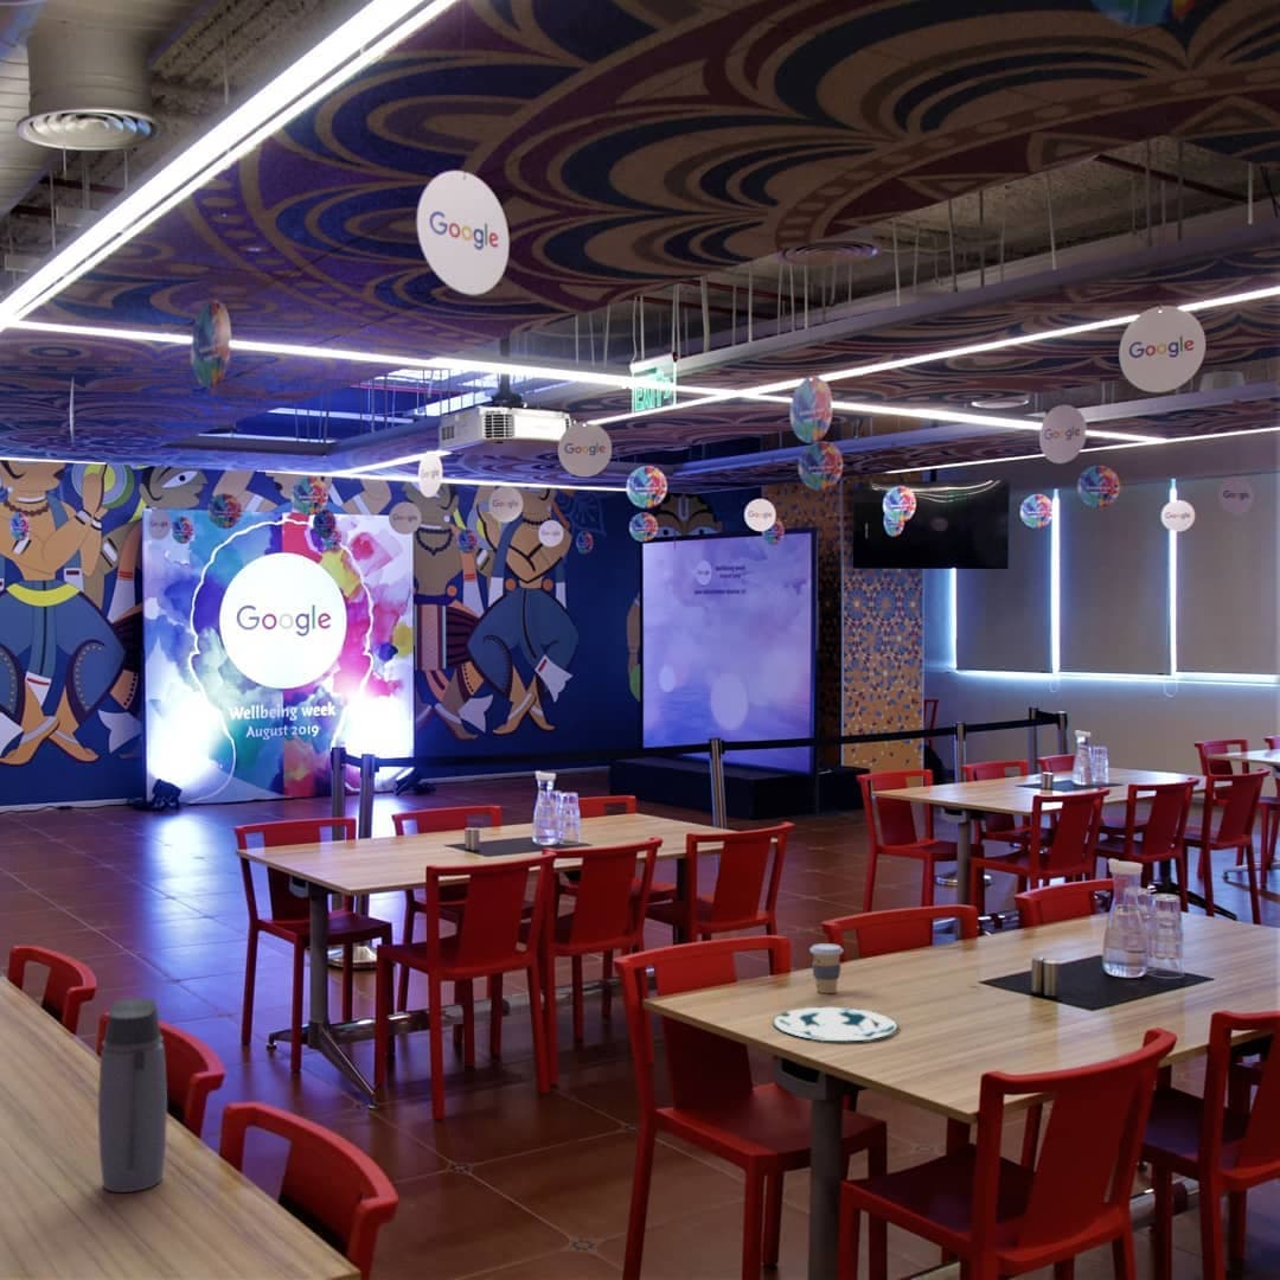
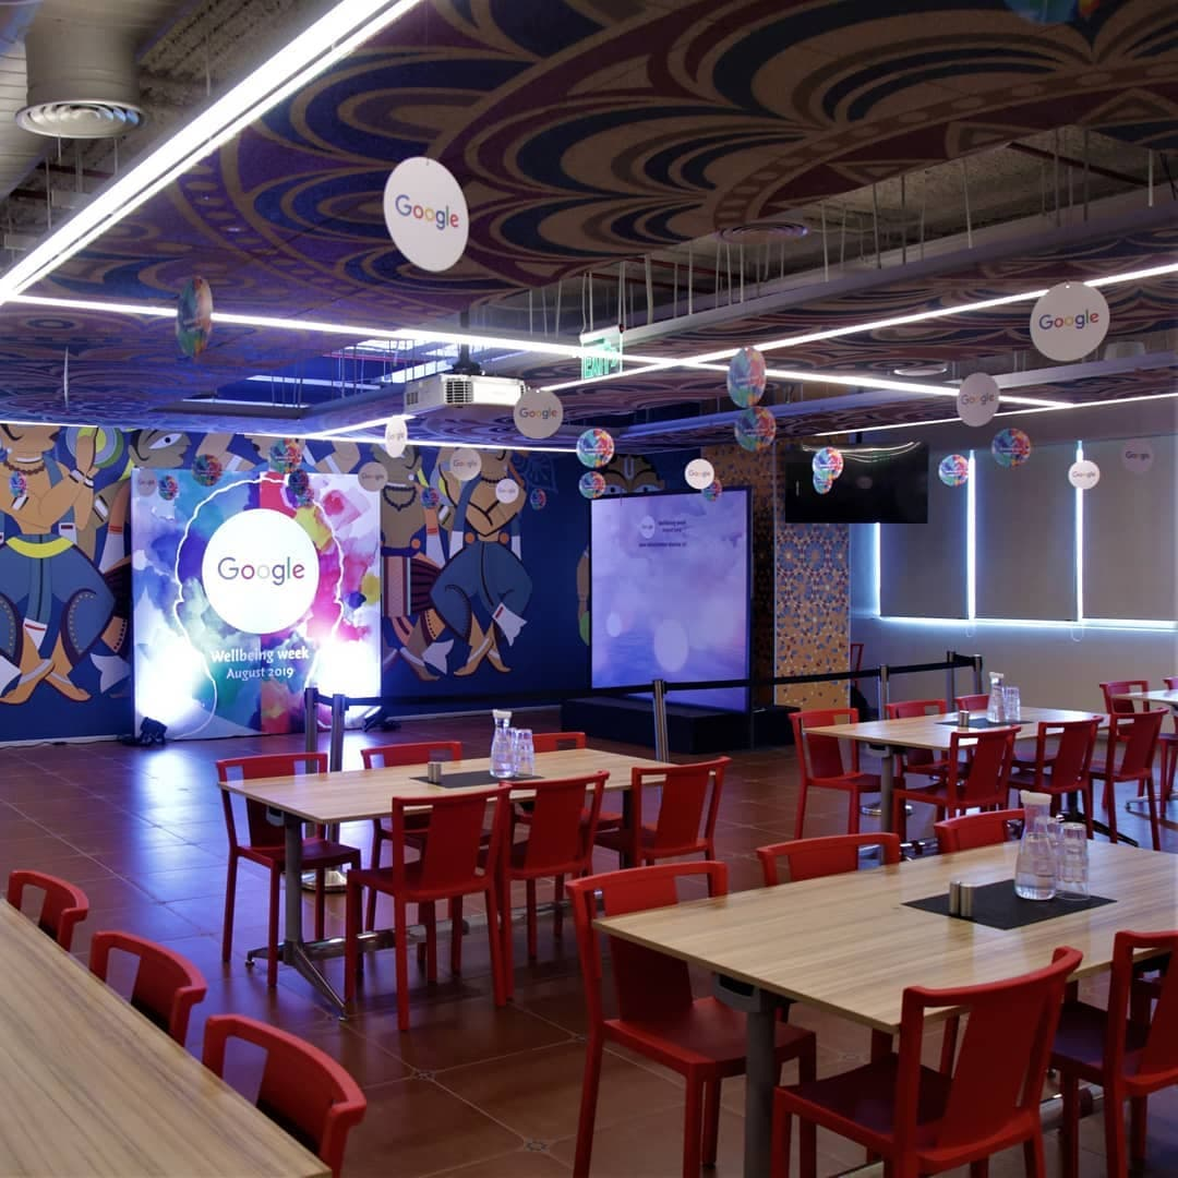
- water bottle [97,997,168,1193]
- plate [772,1006,898,1042]
- coffee cup [808,942,844,994]
